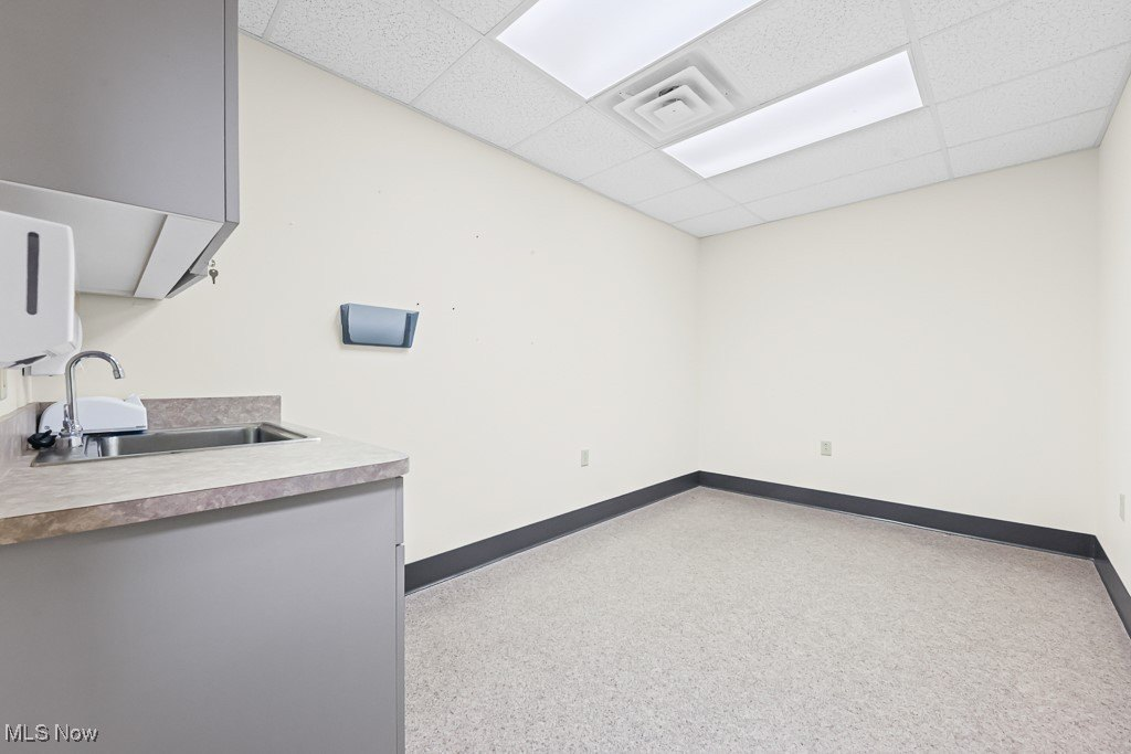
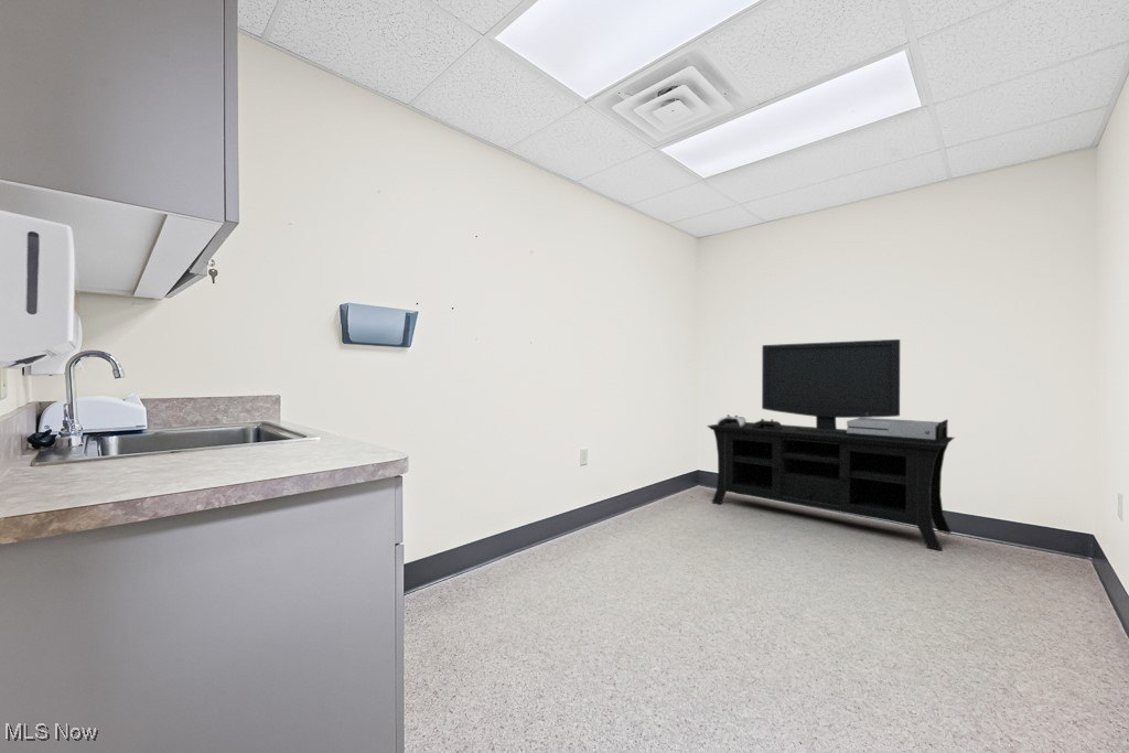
+ media console [706,338,955,551]
